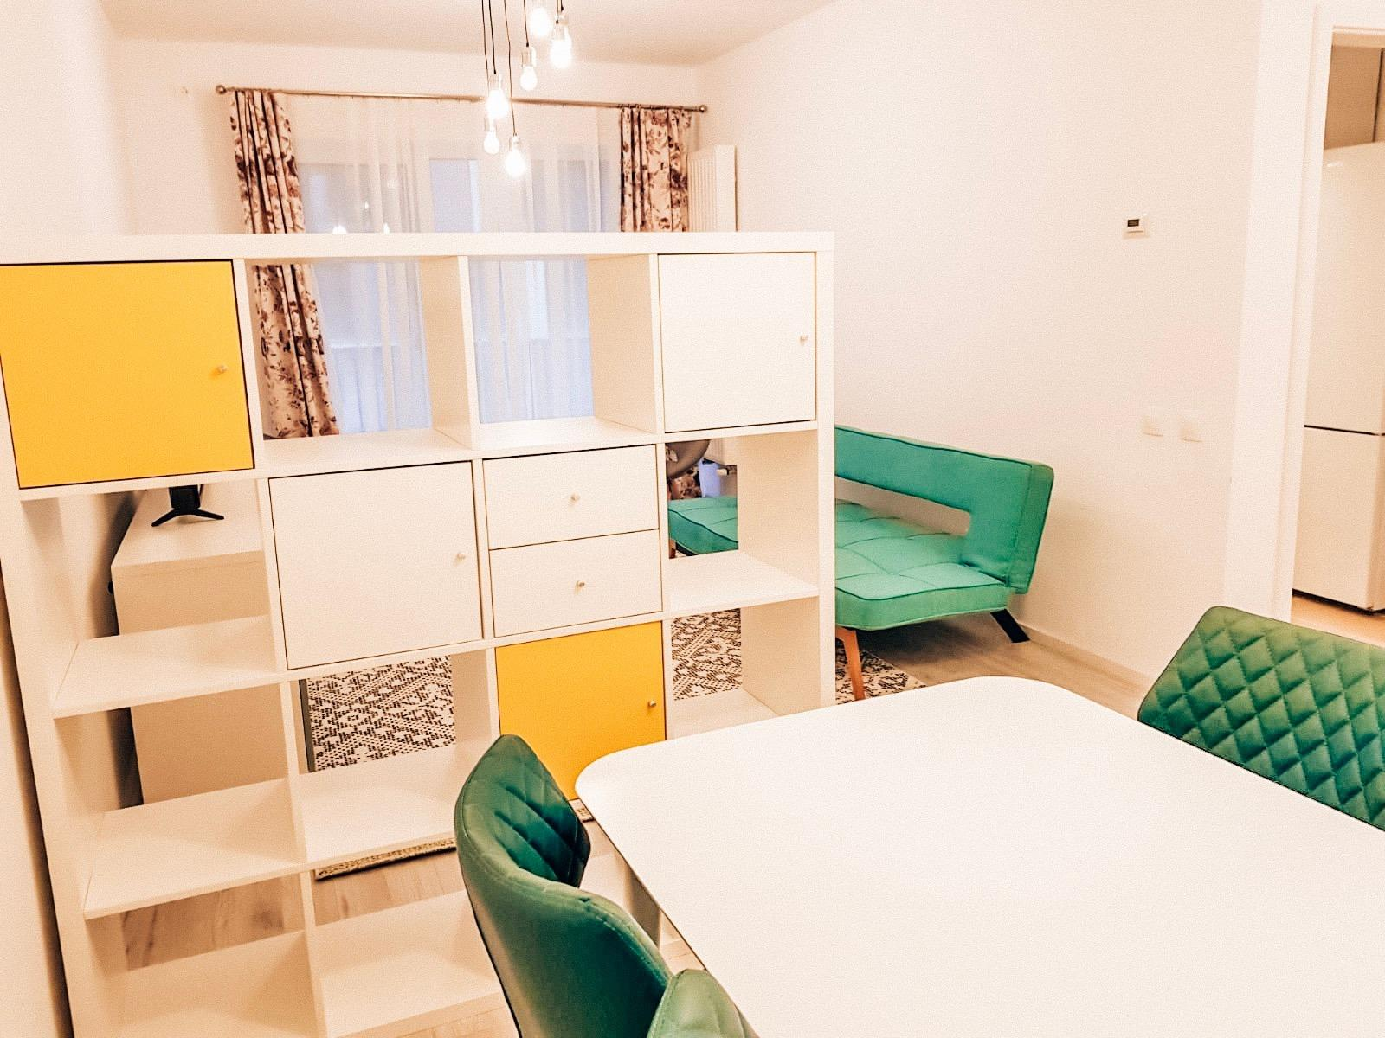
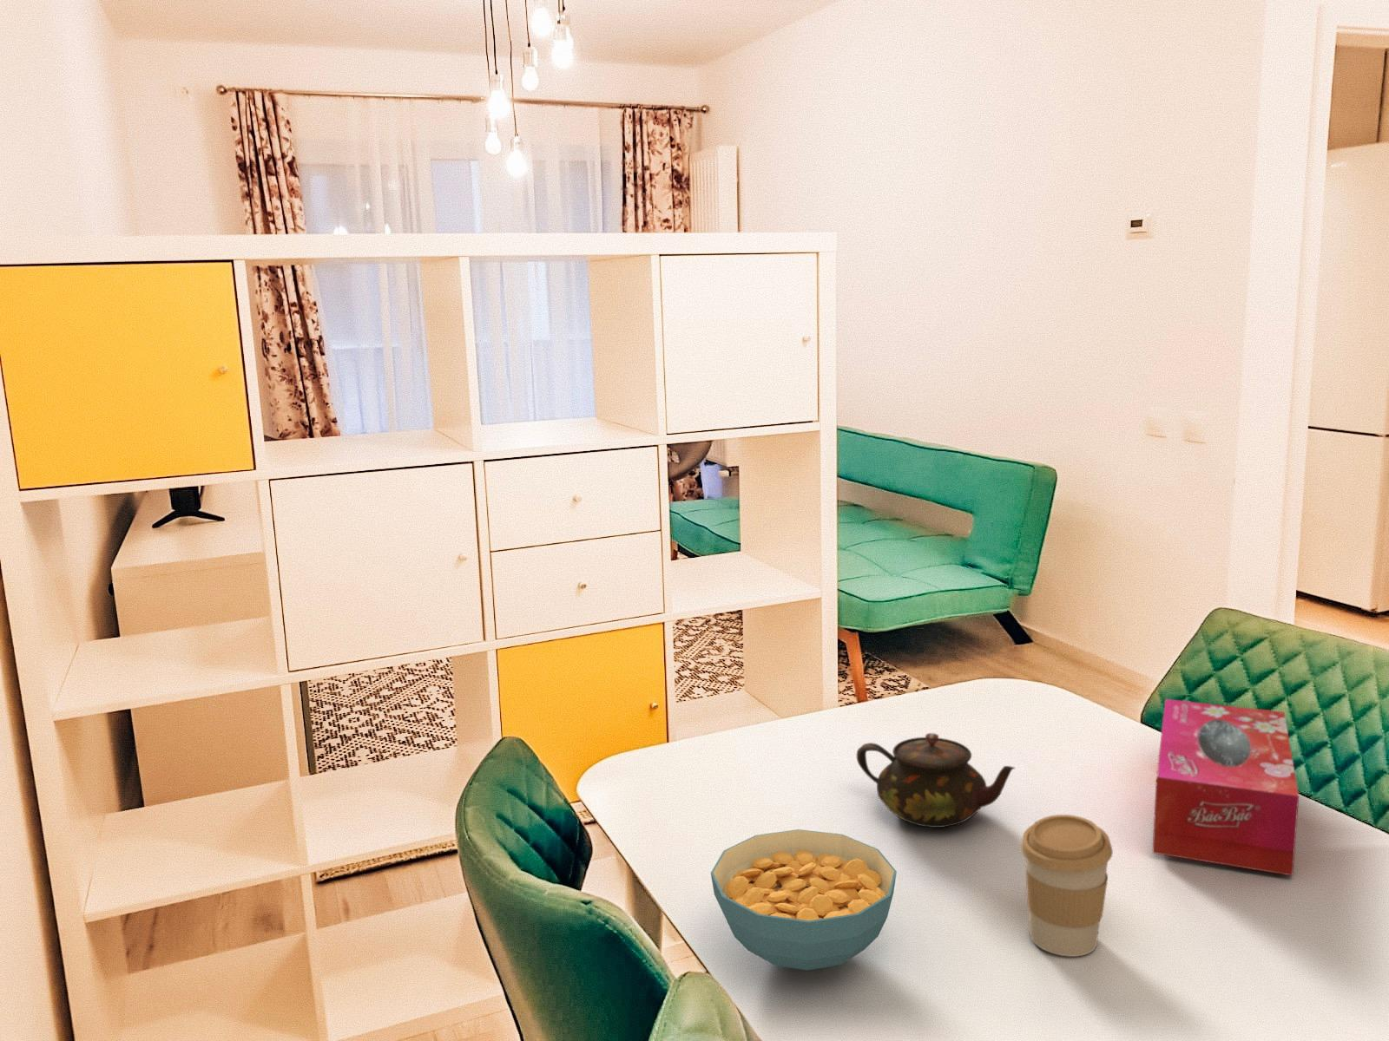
+ teapot [856,733,1016,829]
+ coffee cup [1020,814,1113,957]
+ cereal bowl [710,829,898,972]
+ tissue box [1152,699,1299,877]
